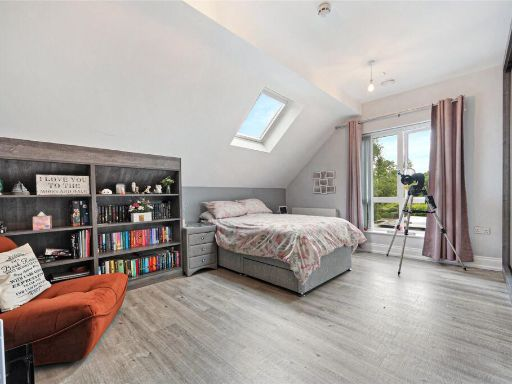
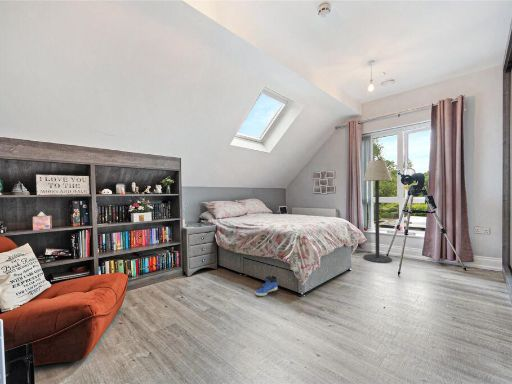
+ sneaker [254,275,278,297]
+ floor lamp [362,159,393,264]
